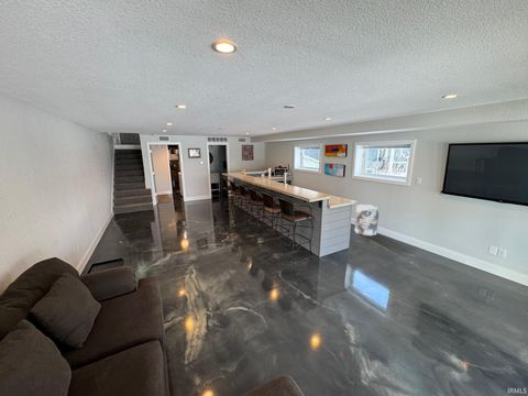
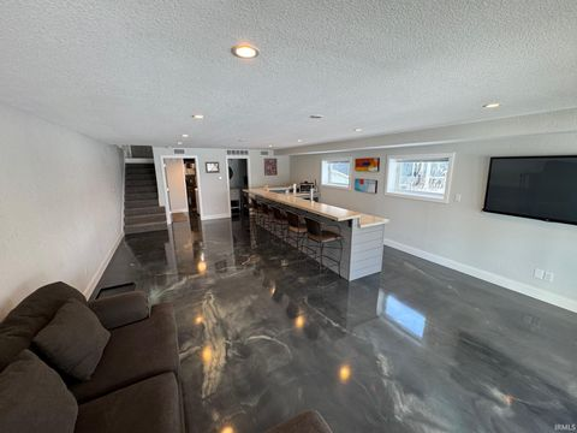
- bag [353,204,380,237]
